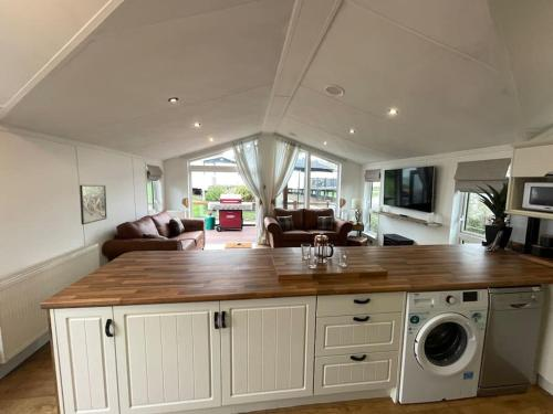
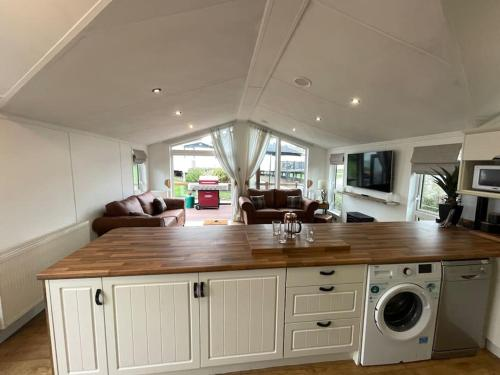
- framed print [79,184,107,225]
